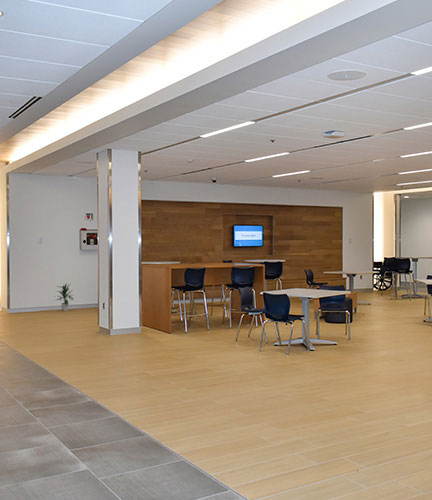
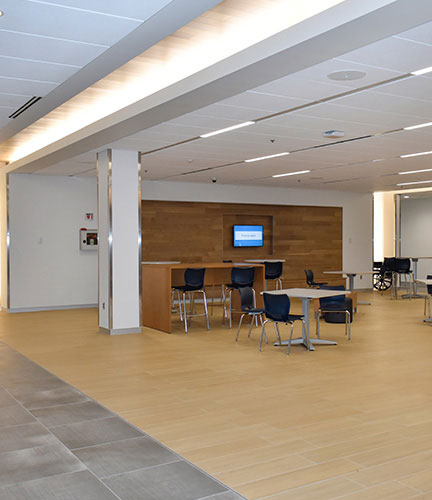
- indoor plant [53,282,74,312]
